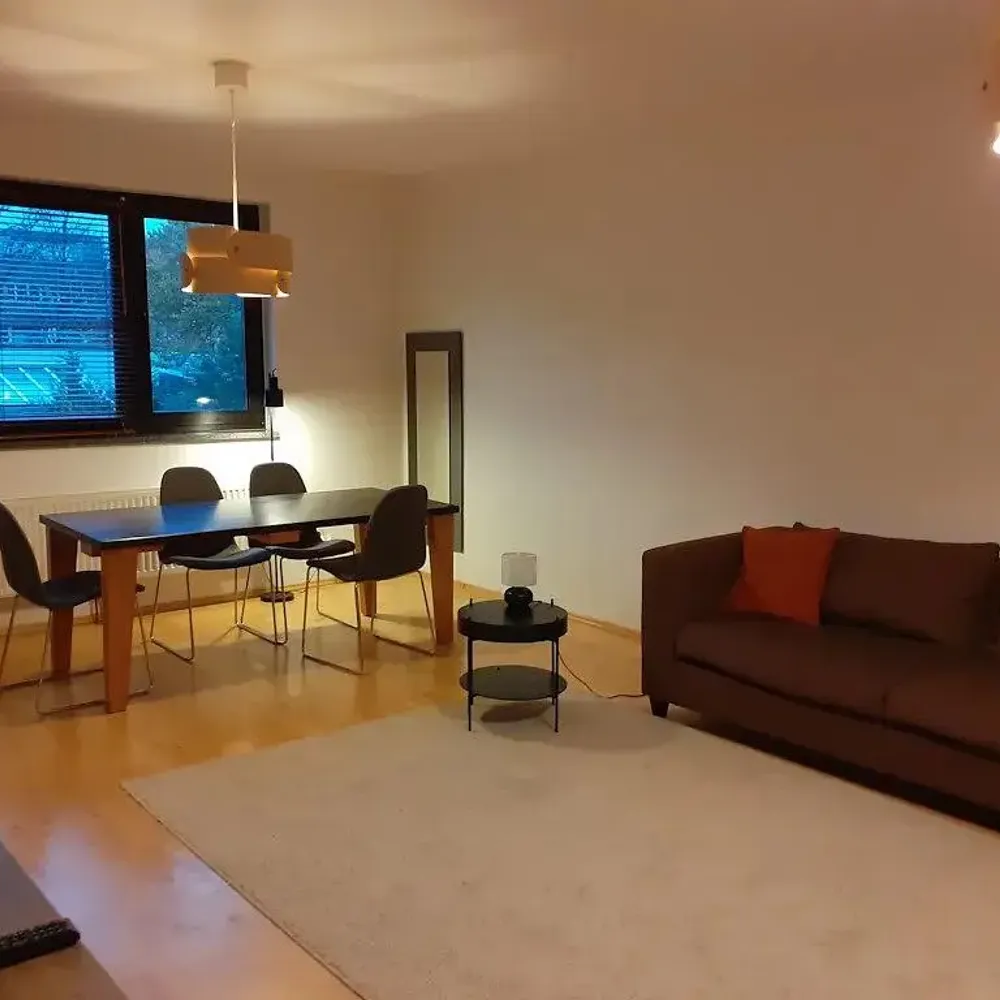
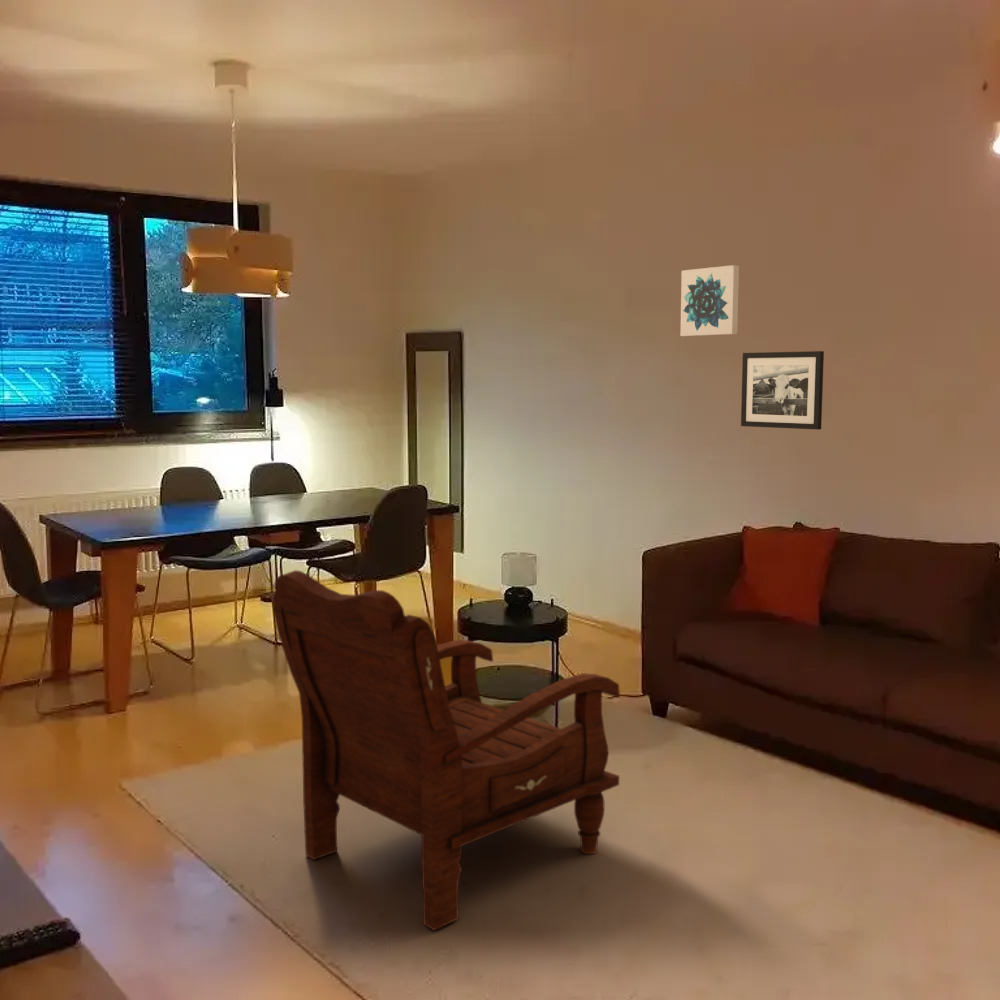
+ wall art [680,264,740,337]
+ armchair [272,569,621,931]
+ picture frame [740,350,825,430]
